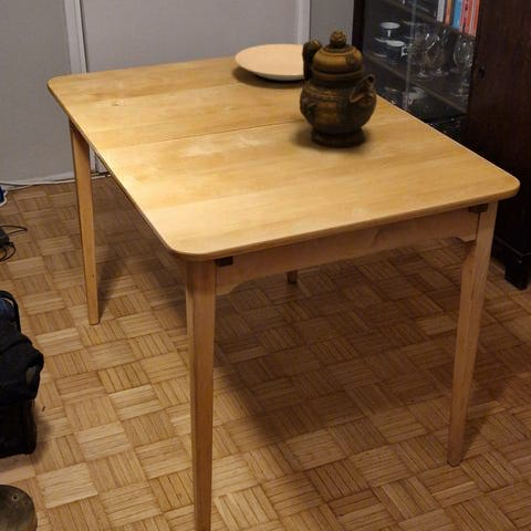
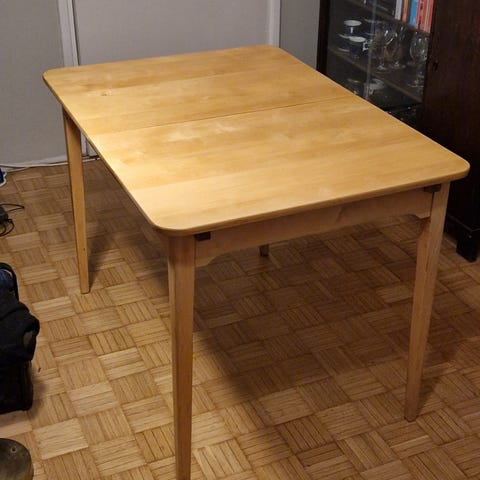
- plate [235,43,304,85]
- teapot [299,30,378,149]
